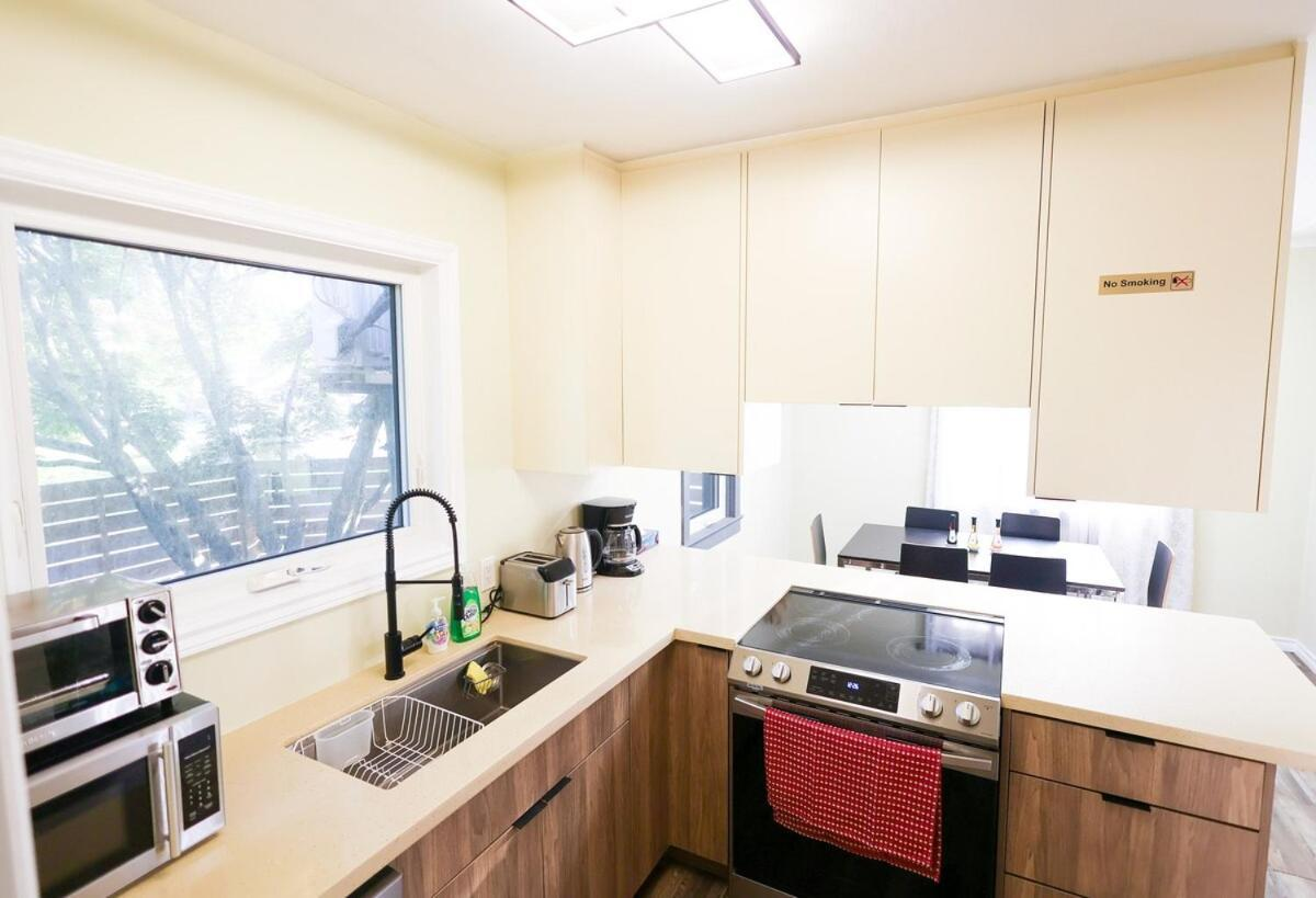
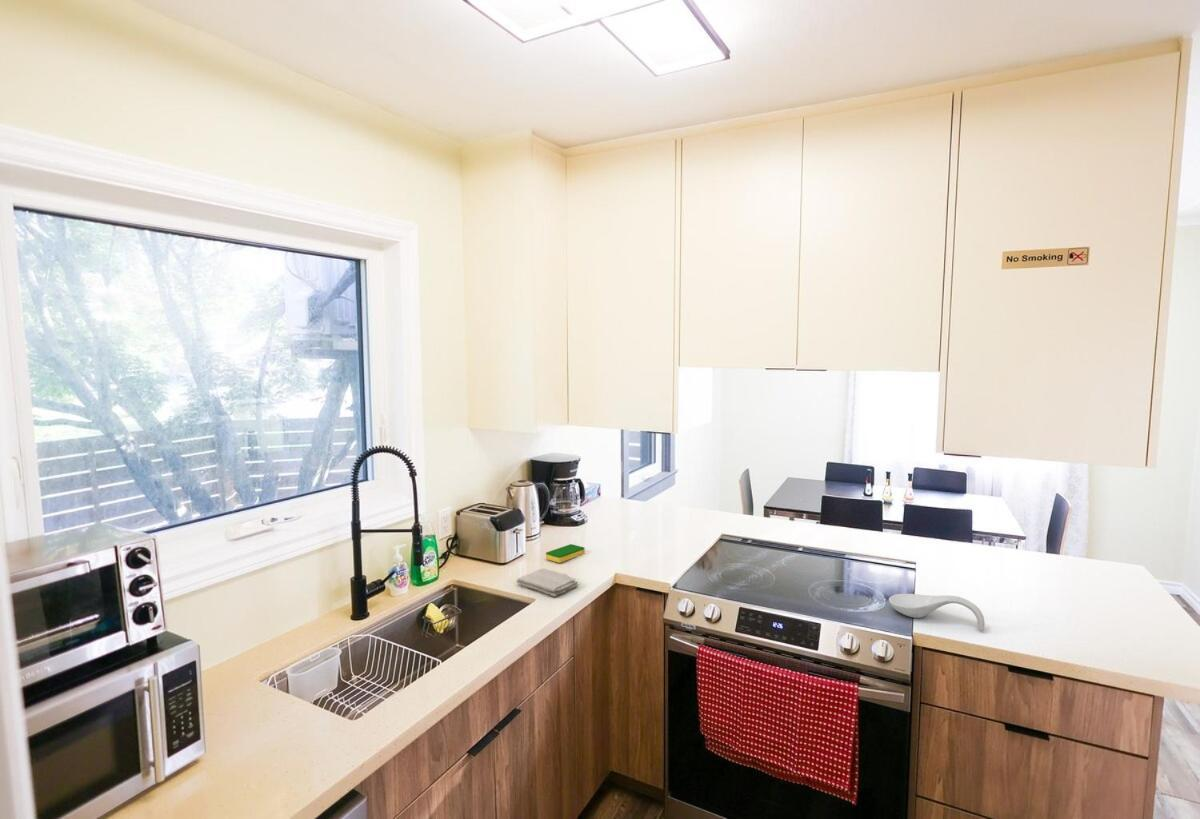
+ washcloth [515,567,579,597]
+ spoon rest [888,593,986,632]
+ dish sponge [545,543,585,564]
